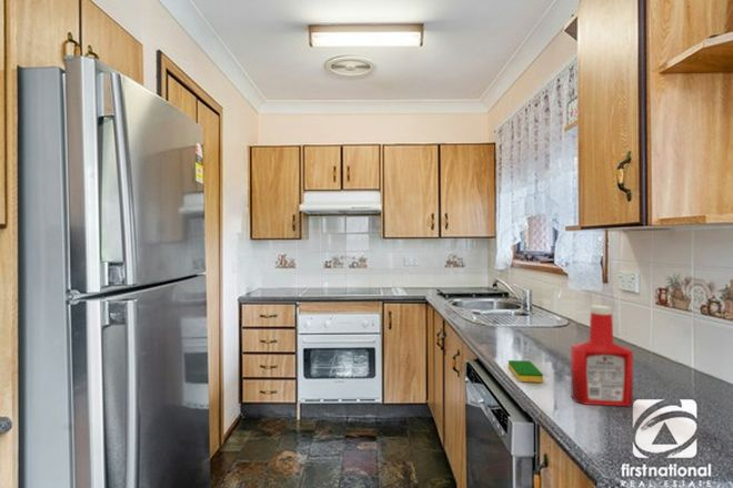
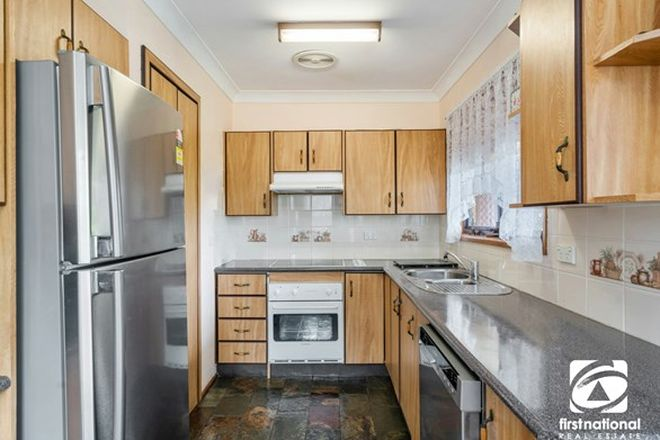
- dish sponge [508,359,544,384]
- soap bottle [570,304,634,407]
